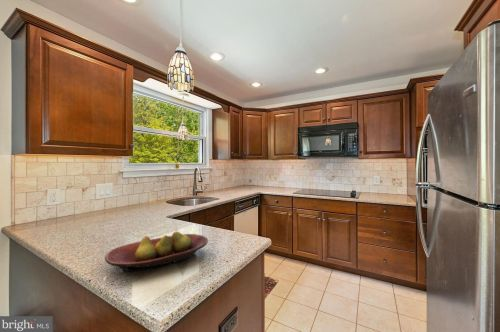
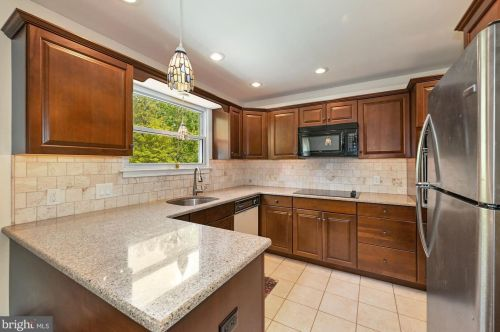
- fruit bowl [104,231,209,273]
